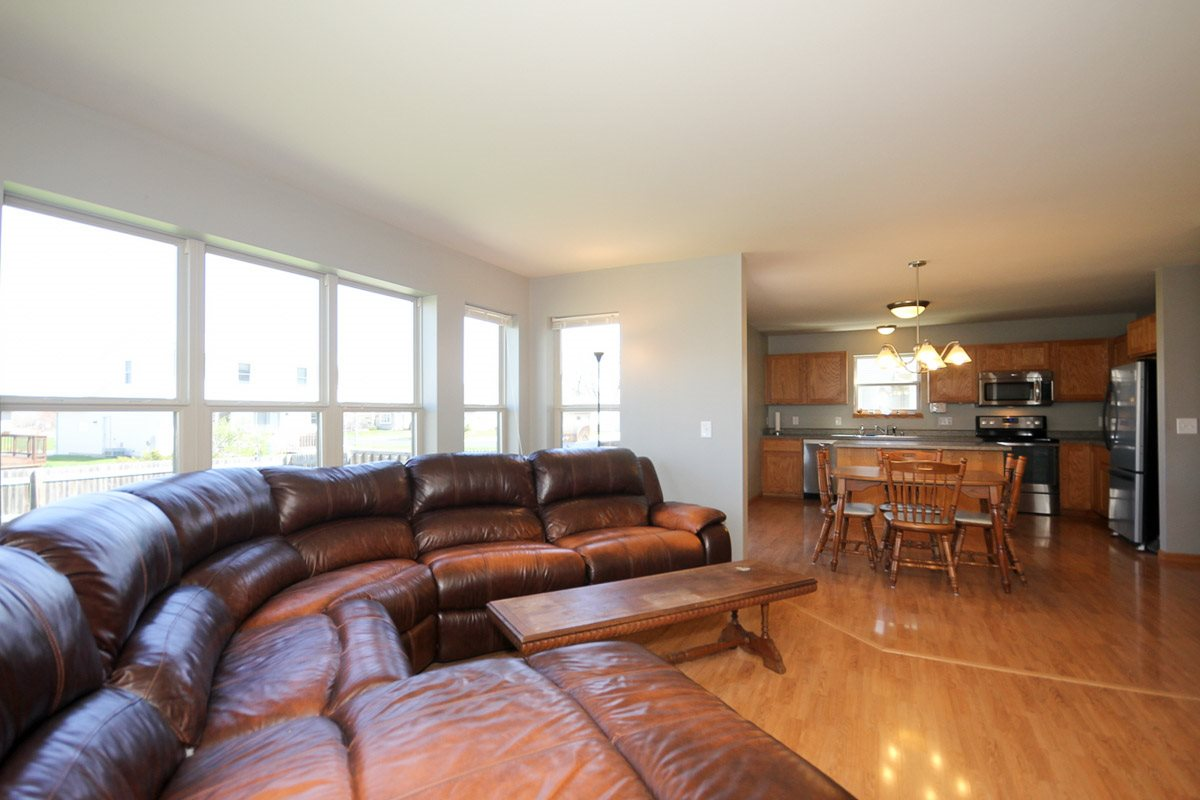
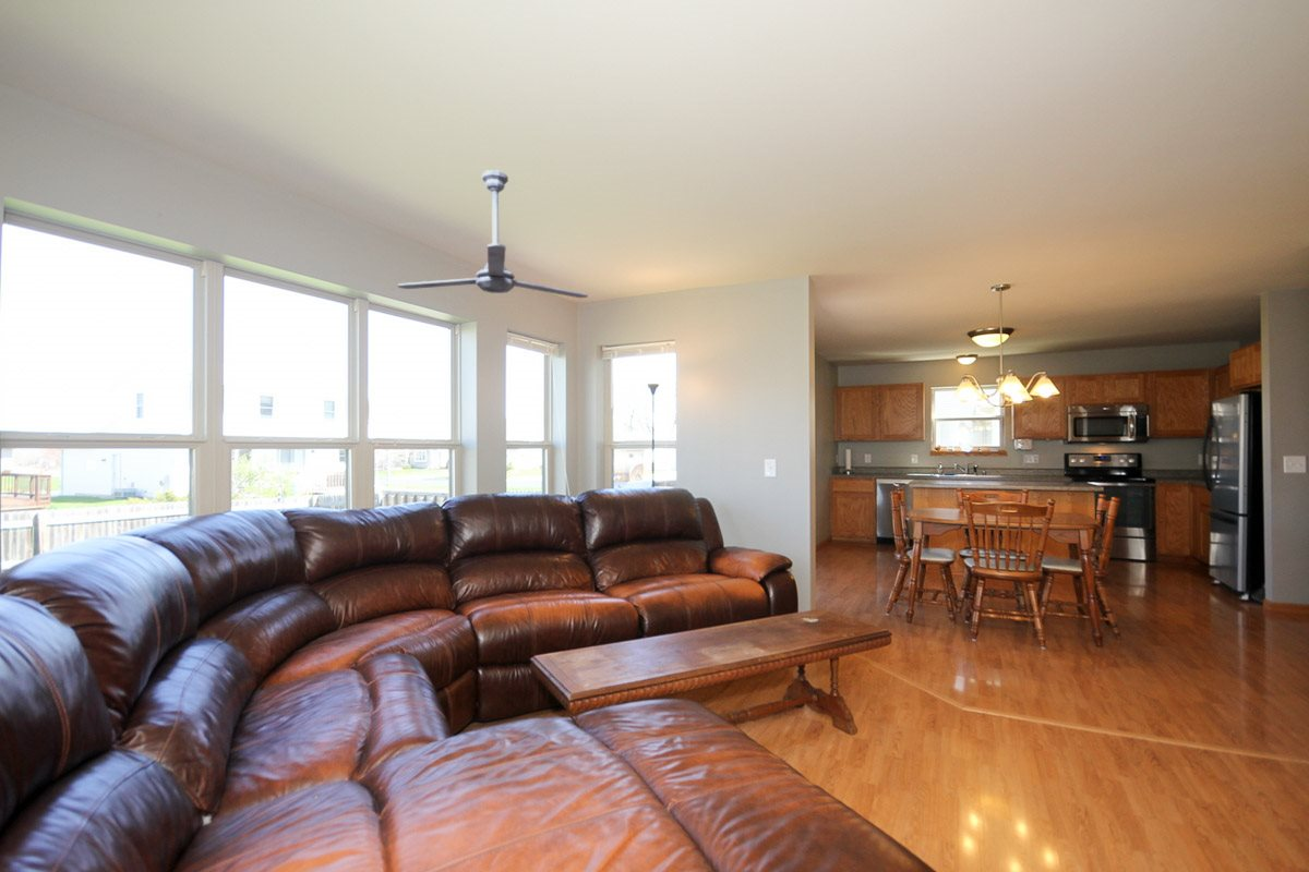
+ ceiling fan [397,169,589,299]
